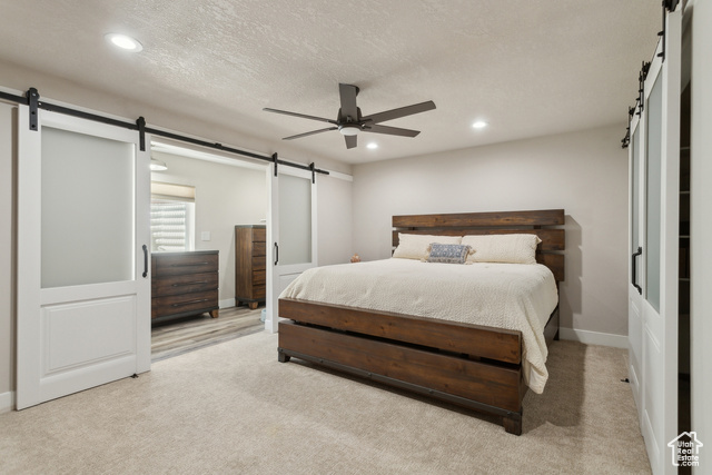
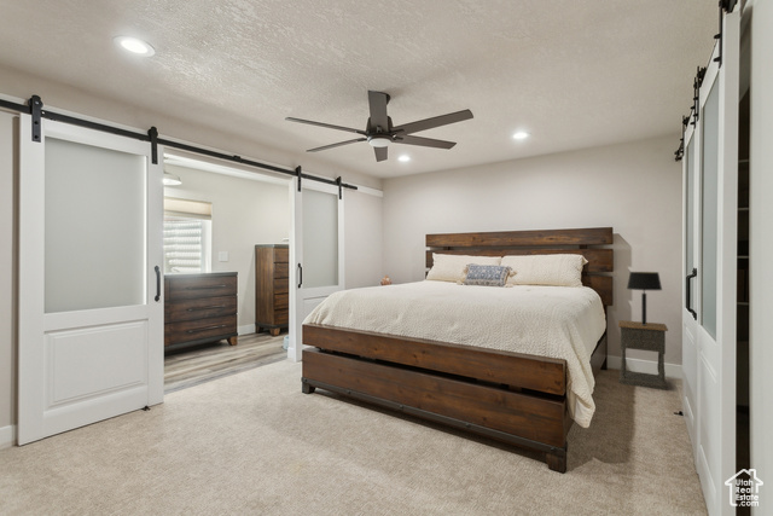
+ nightstand [617,319,669,392]
+ table lamp [626,271,663,325]
